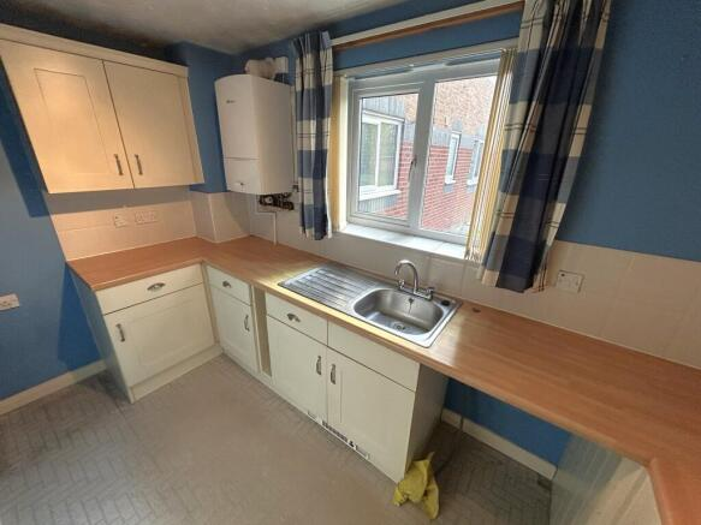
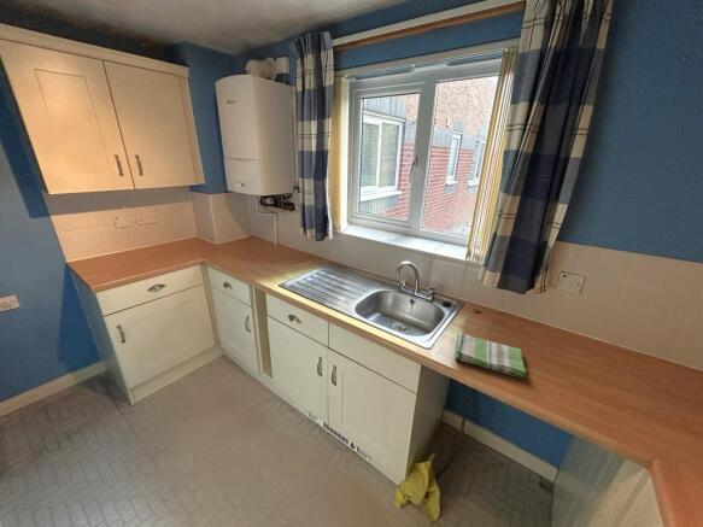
+ dish towel [453,332,527,380]
